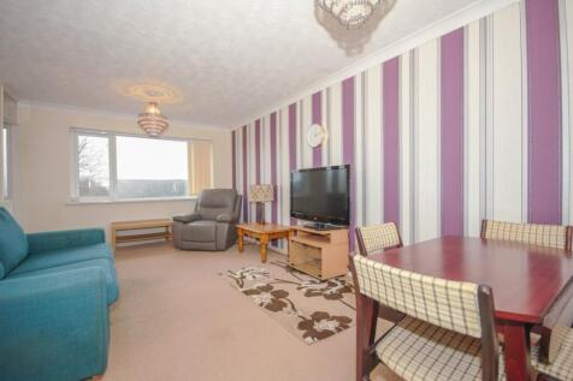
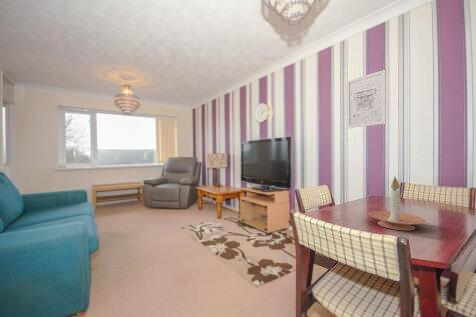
+ candle holder [368,175,427,231]
+ wall art [345,69,387,129]
